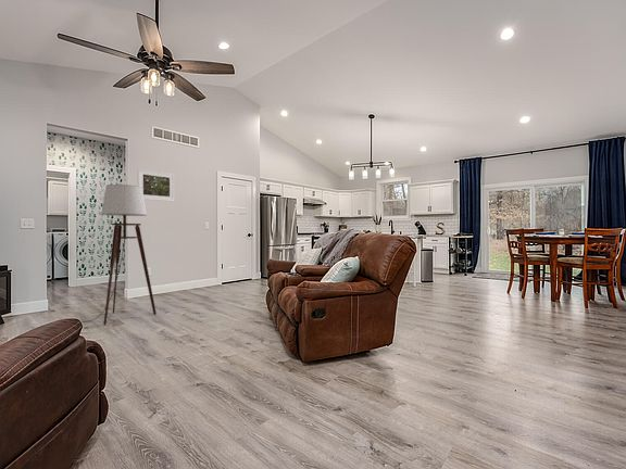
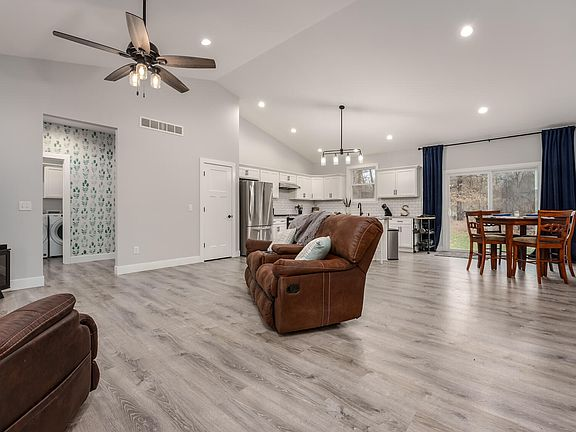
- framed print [137,168,175,203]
- floor lamp [80,183,158,326]
